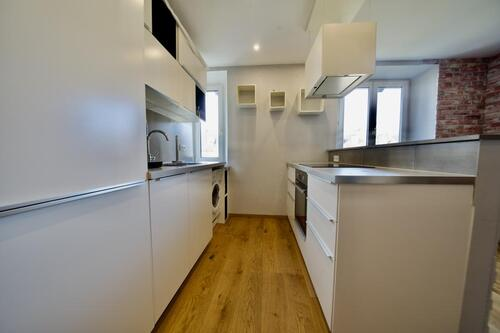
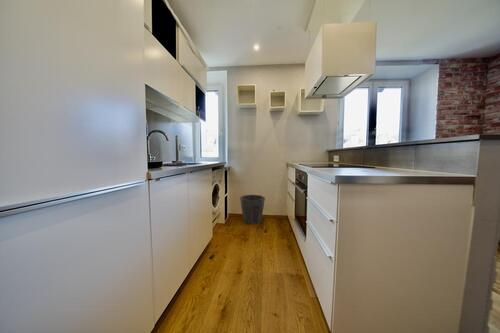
+ waste bin [239,194,266,225]
